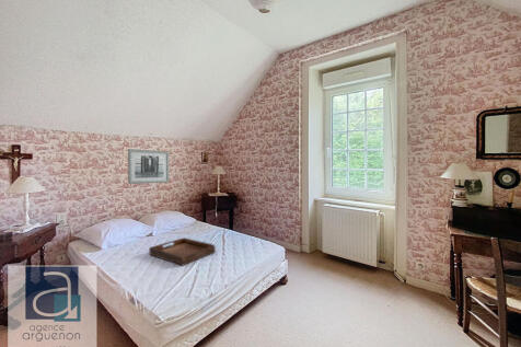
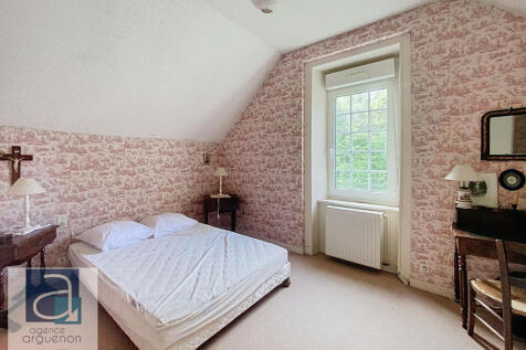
- wall art [127,148,170,185]
- serving tray [148,236,217,267]
